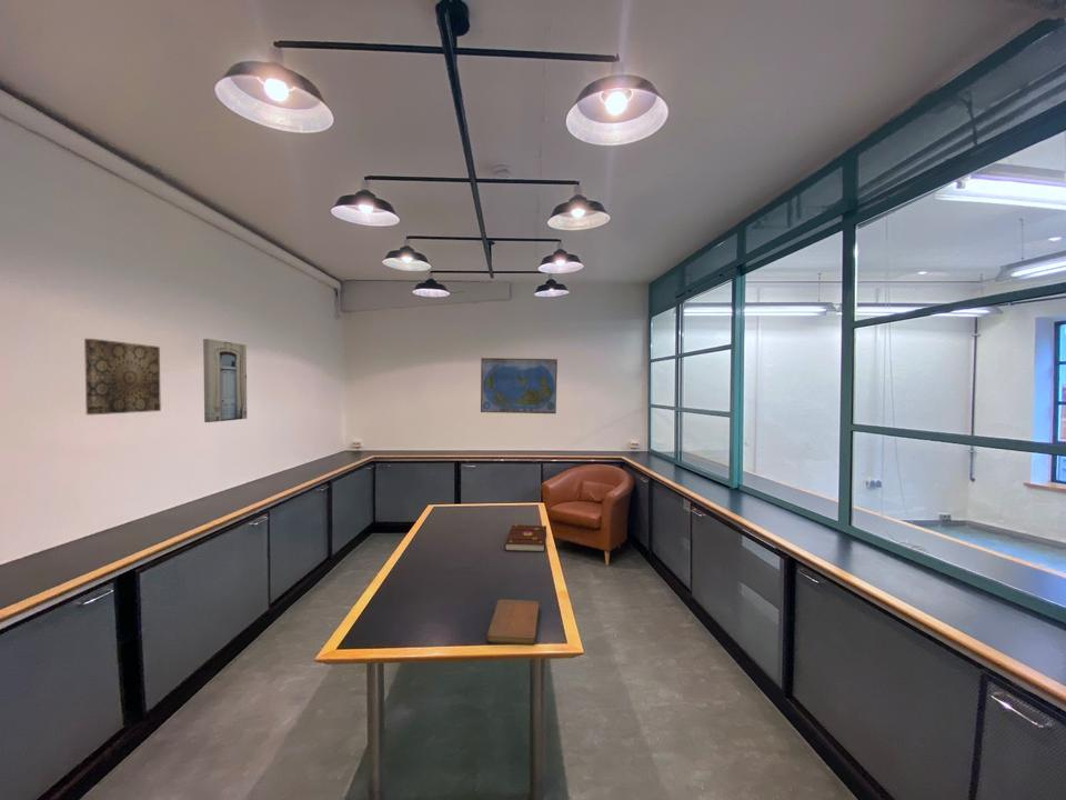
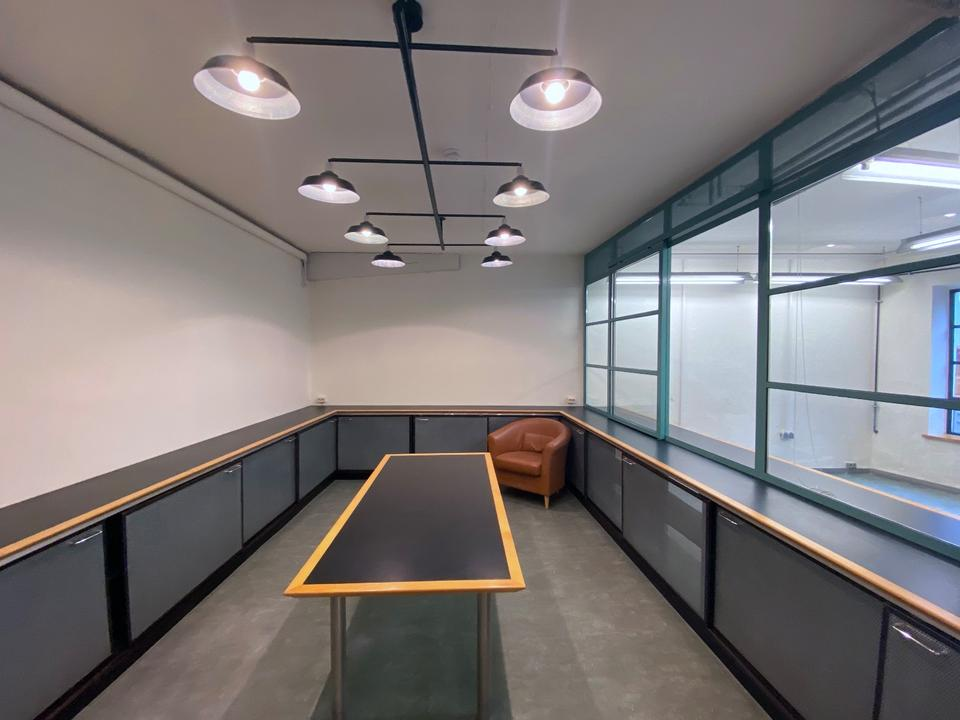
- wall art [202,338,248,423]
- wall art [83,338,162,416]
- notebook [485,599,540,646]
- book [503,524,547,553]
- world map [480,357,559,414]
